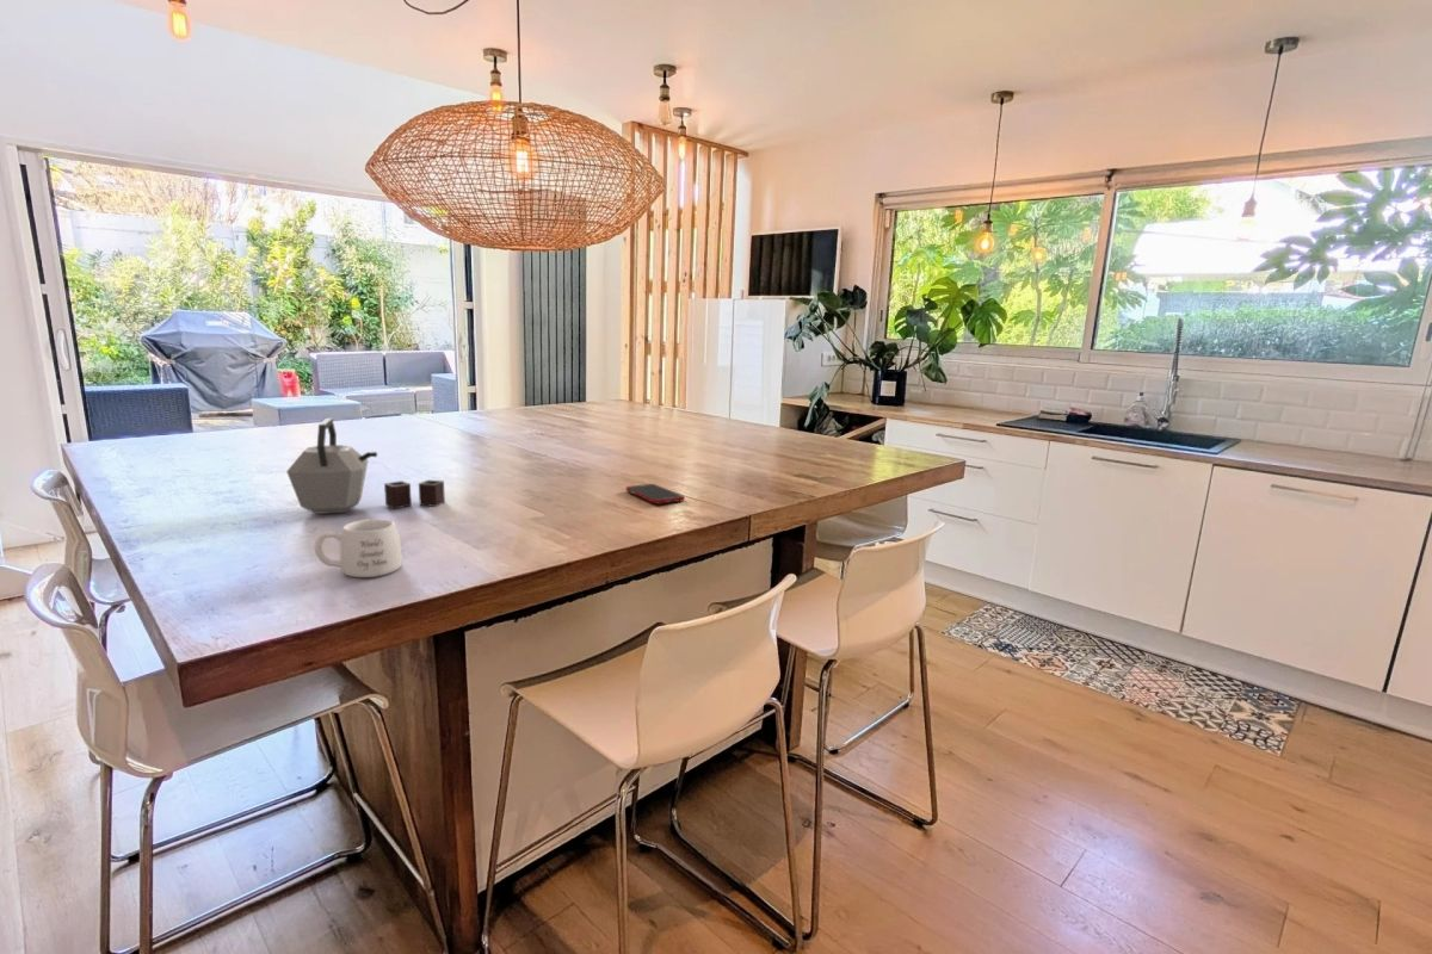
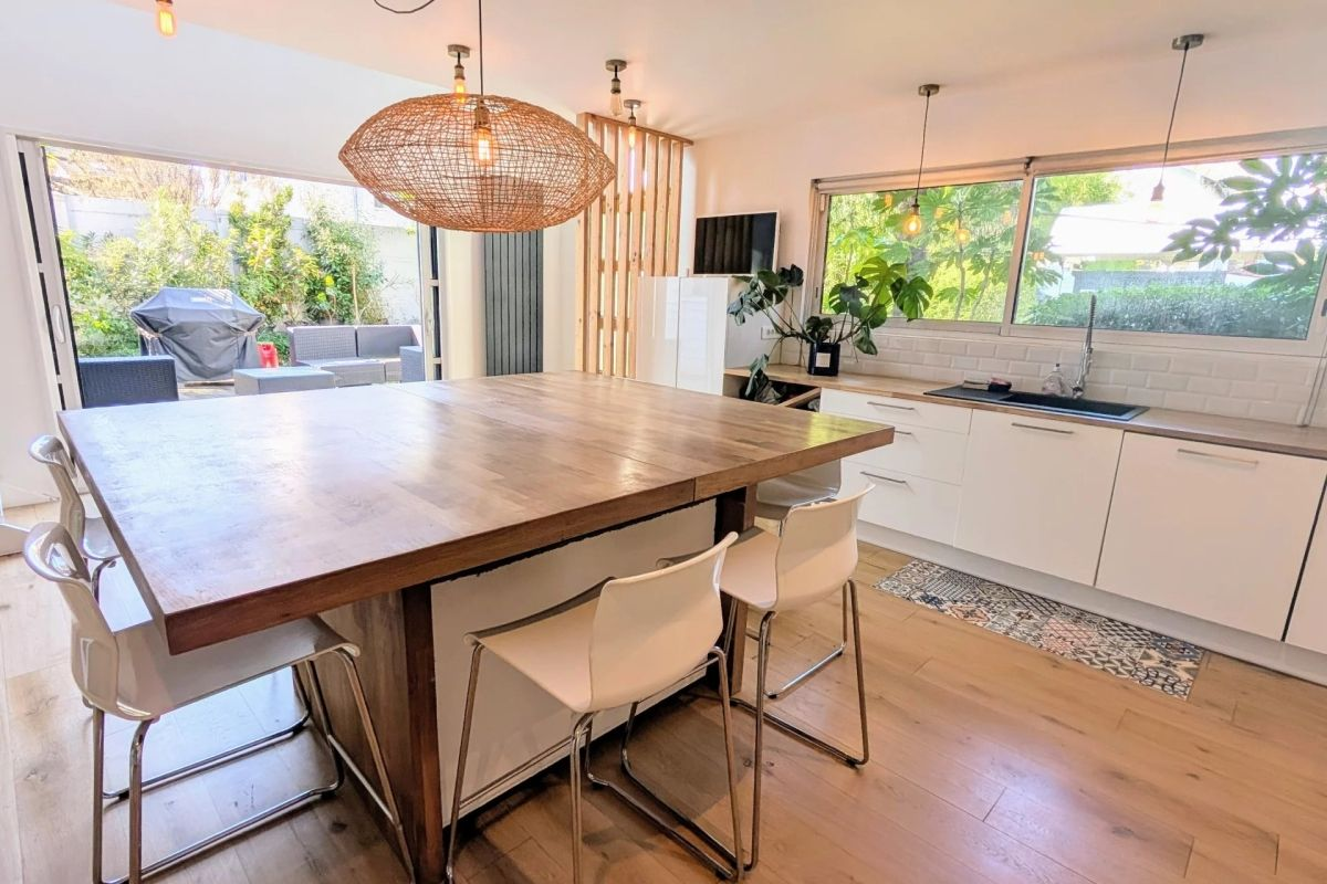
- kettle [285,417,446,515]
- cell phone [625,483,686,506]
- mug [314,518,403,578]
